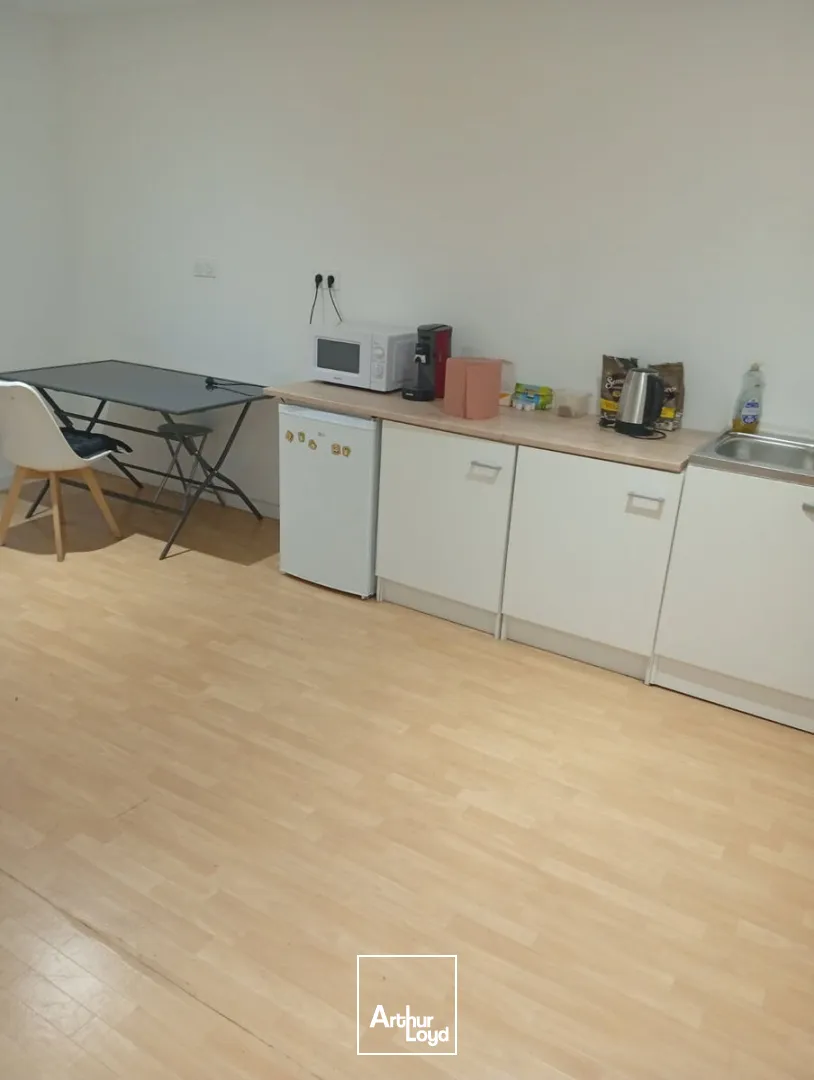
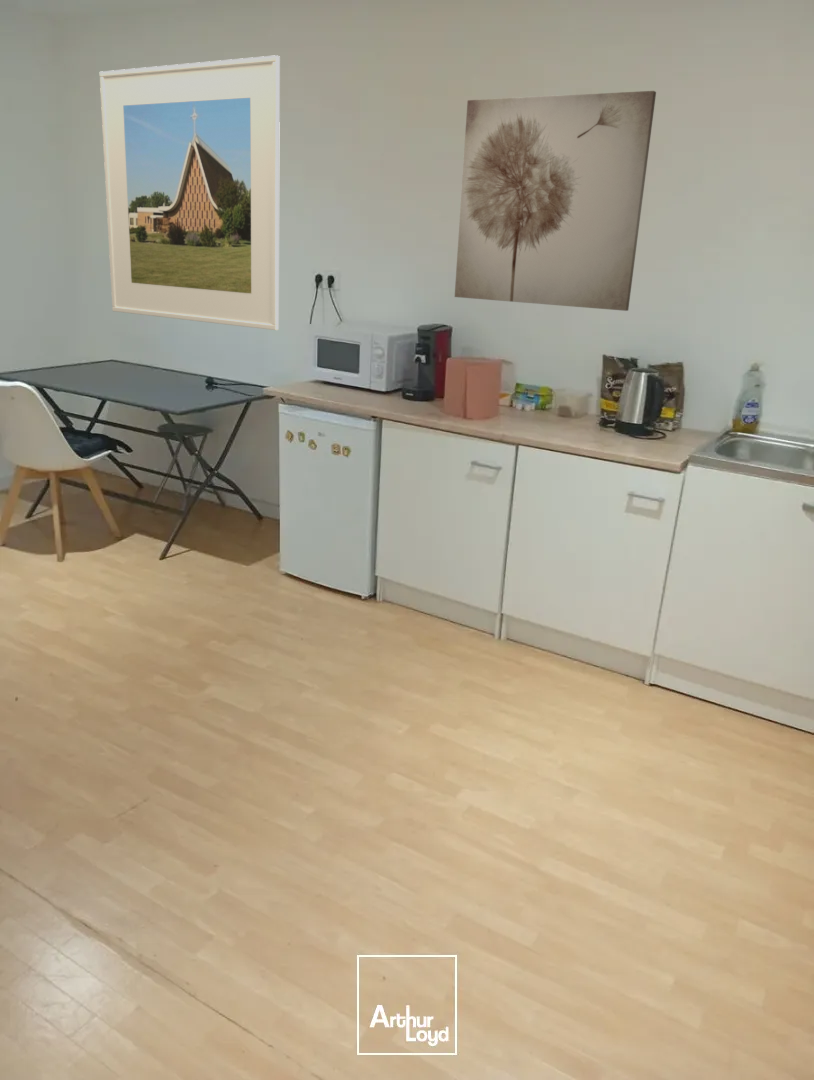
+ wall art [454,90,657,312]
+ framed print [99,54,281,331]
